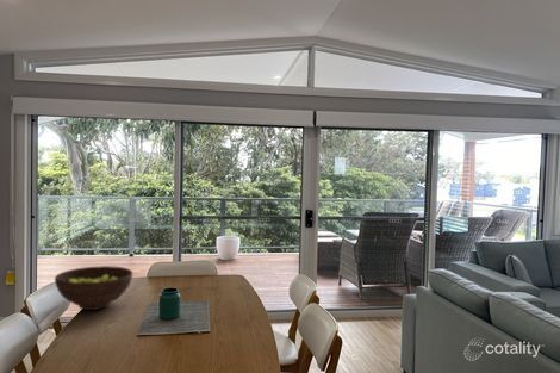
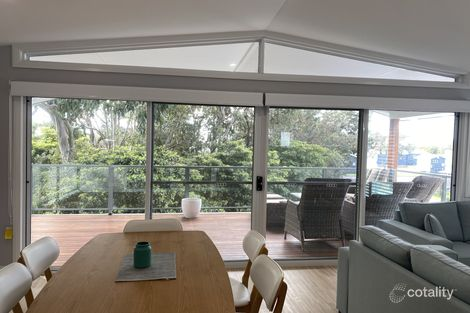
- fruit bowl [54,265,133,311]
